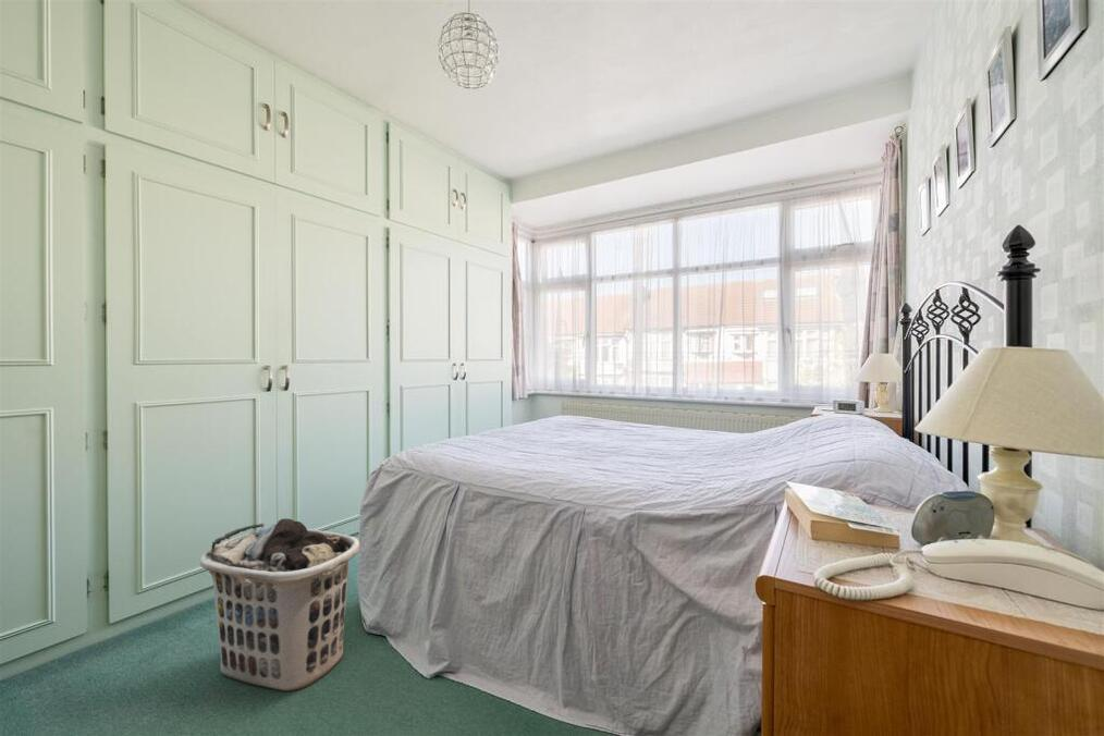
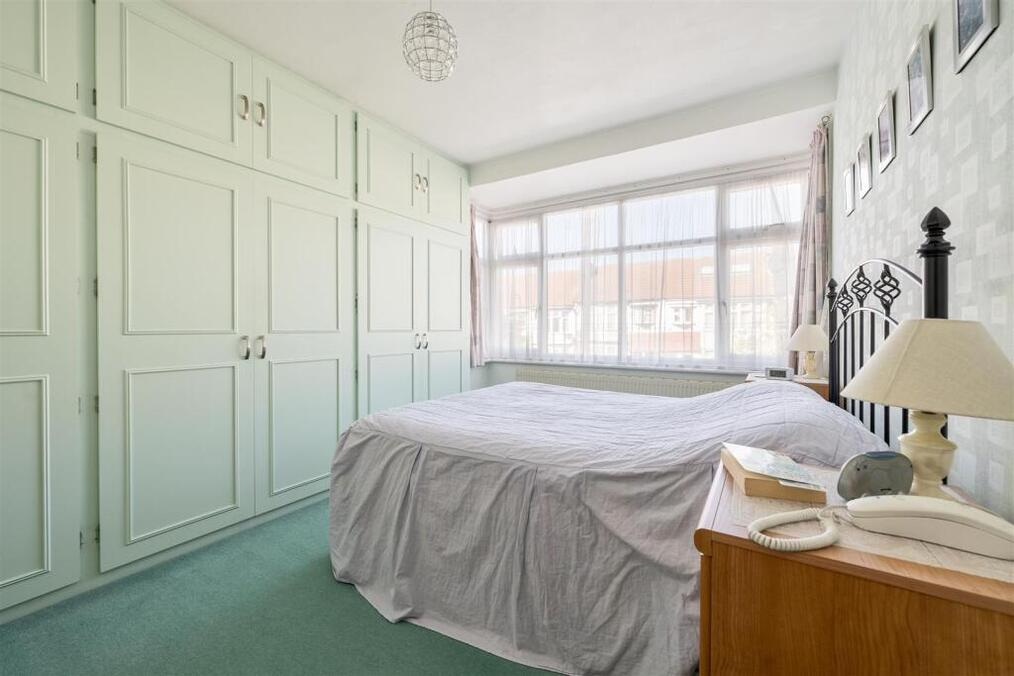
- clothes hamper [198,517,361,692]
